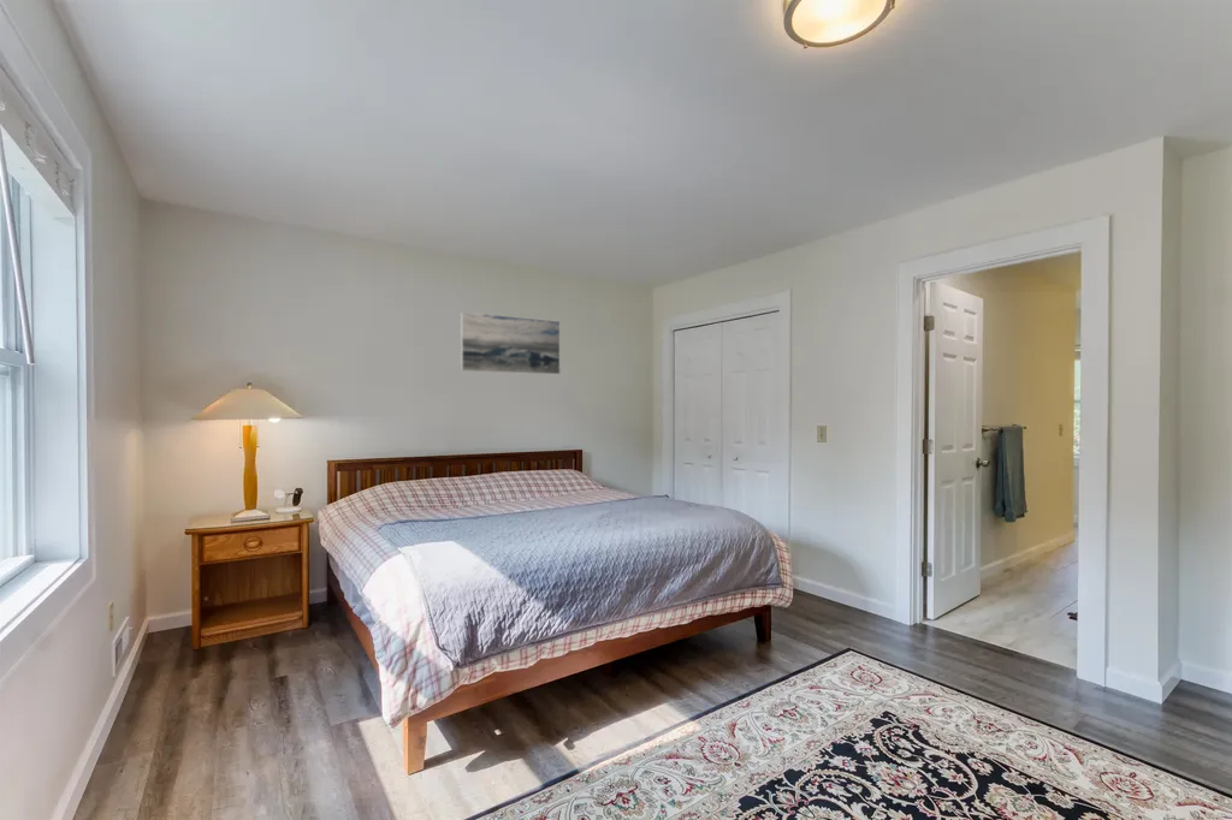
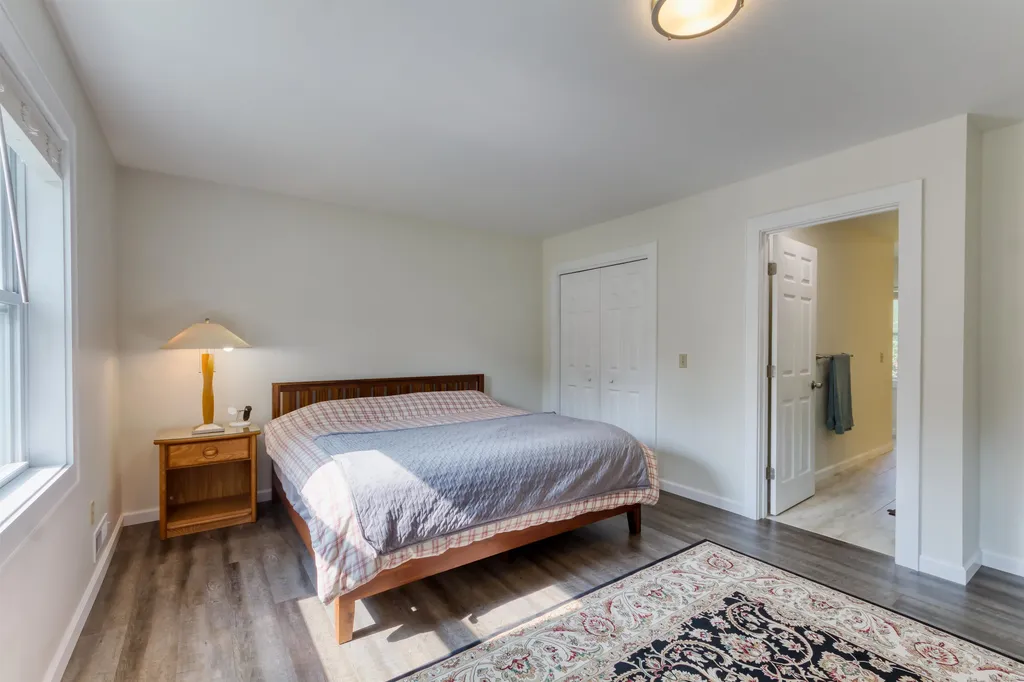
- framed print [460,310,562,375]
